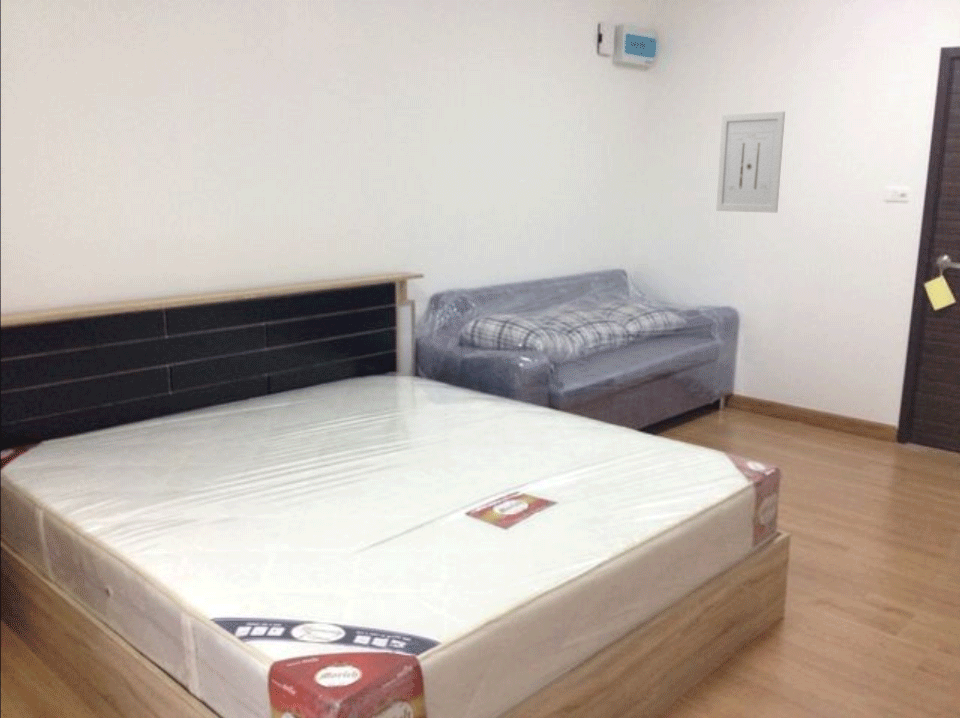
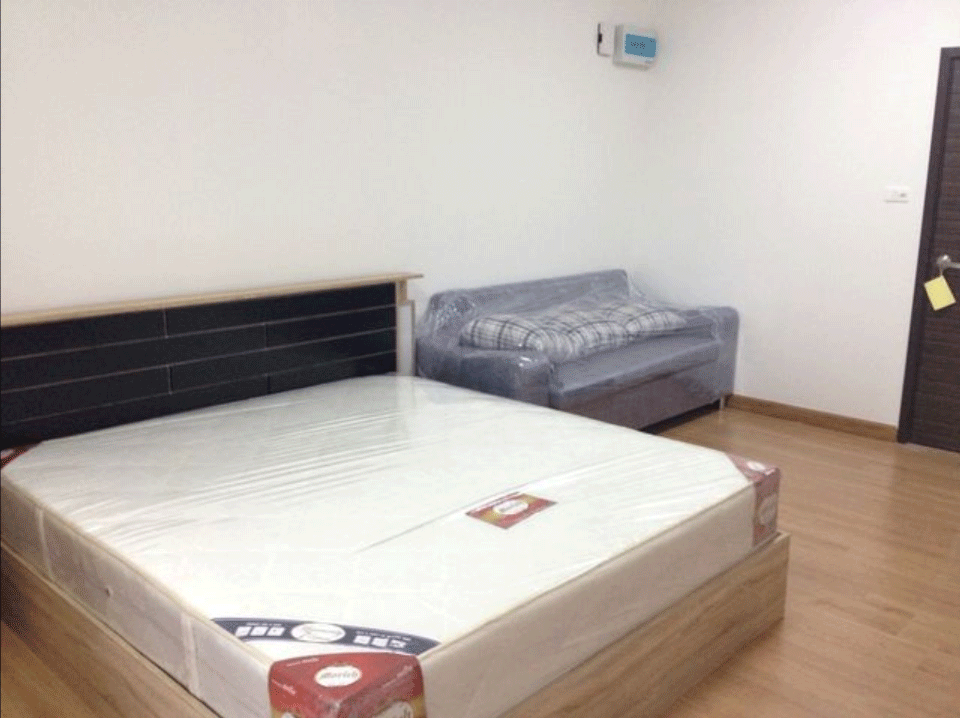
- wall art [715,110,786,214]
